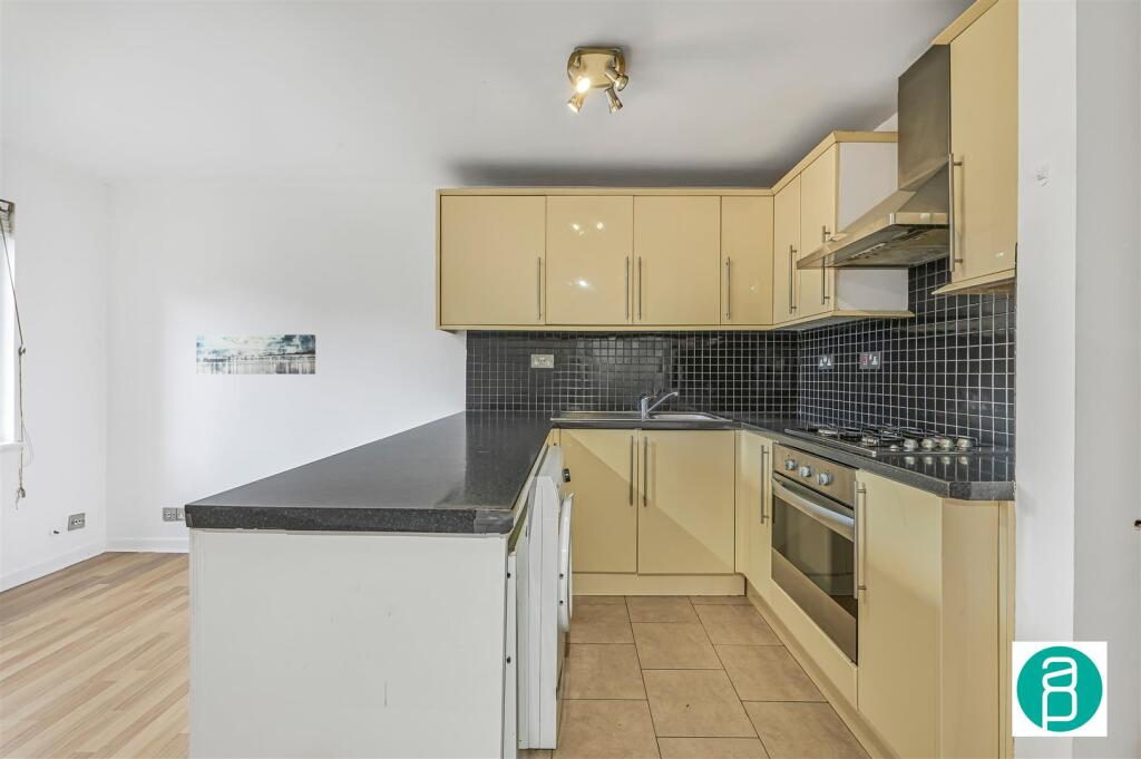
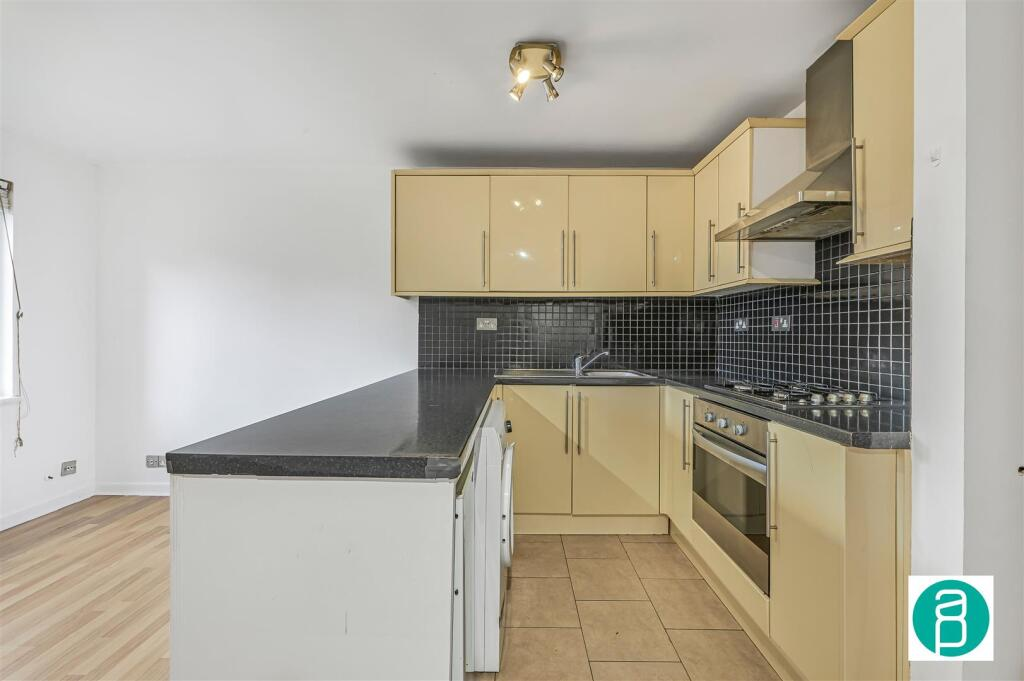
- wall art [195,333,316,376]
